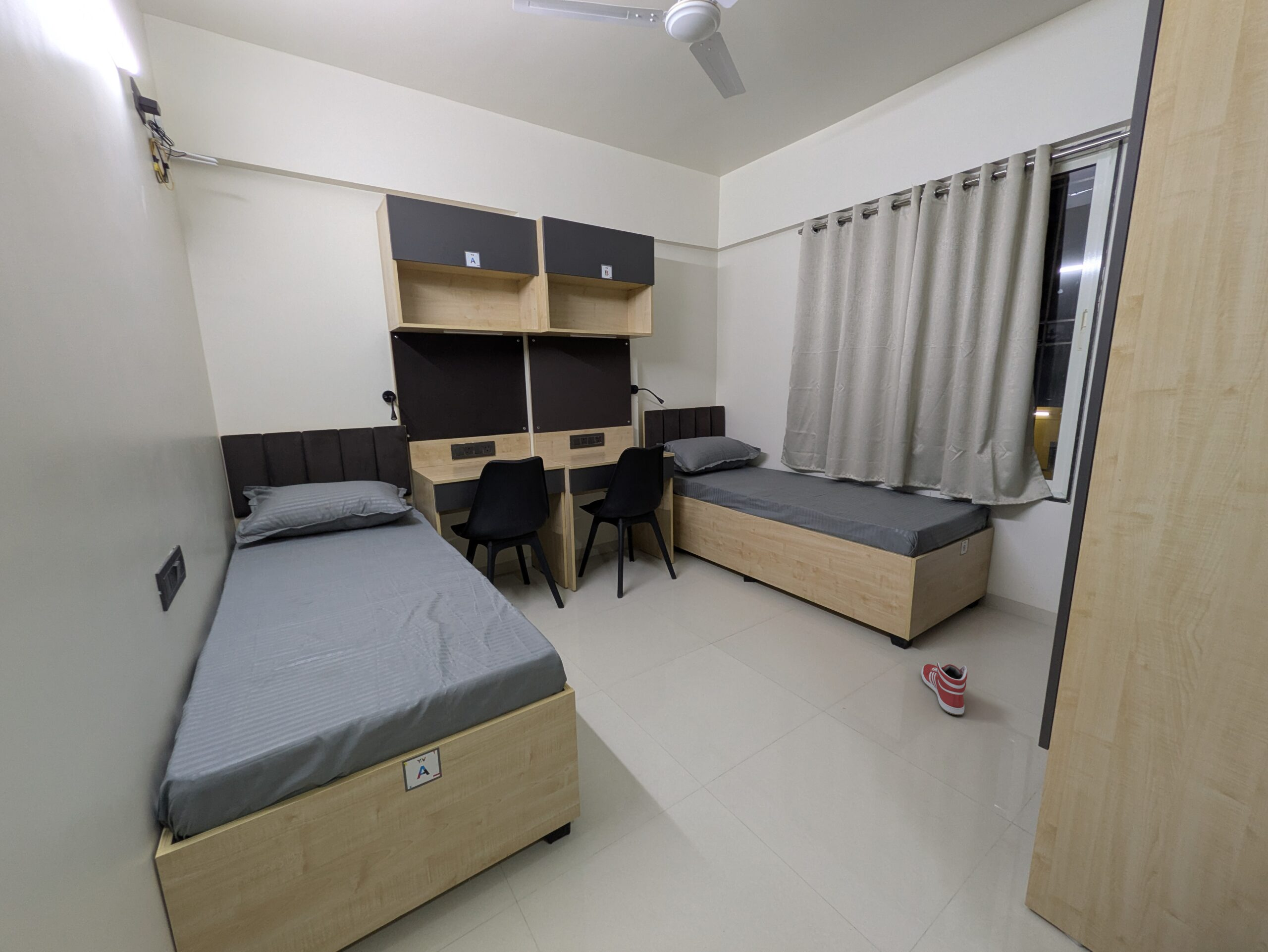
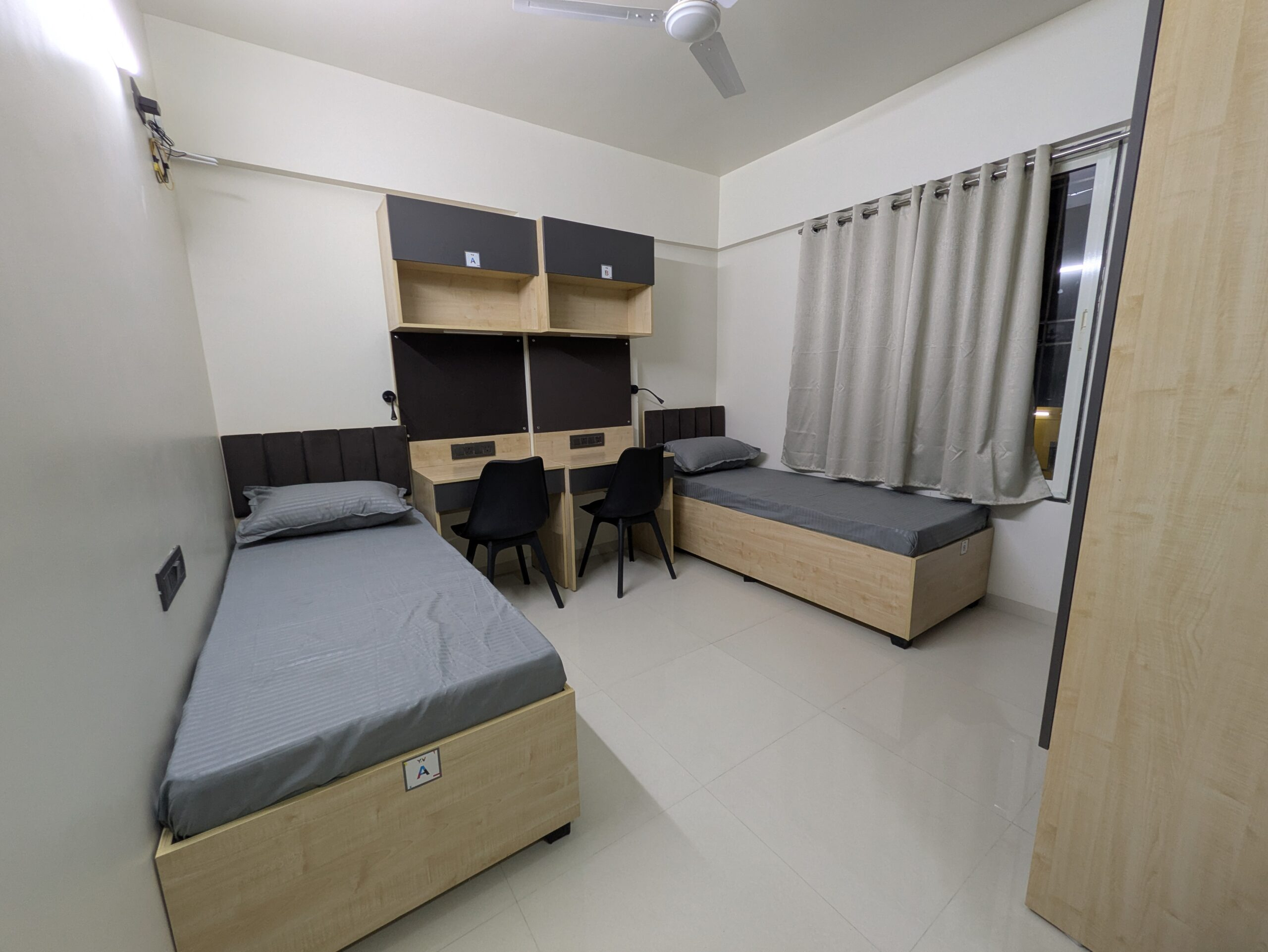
- sneaker [921,662,968,716]
